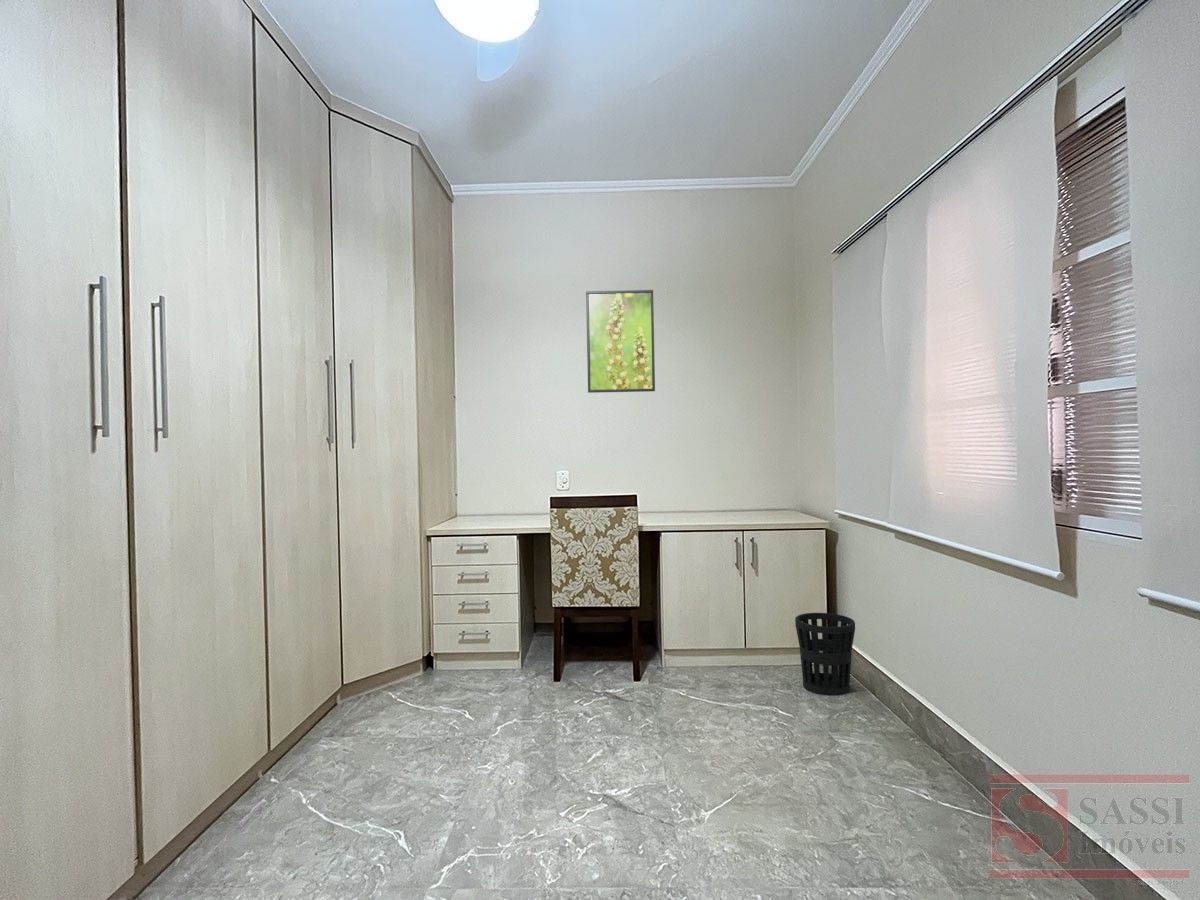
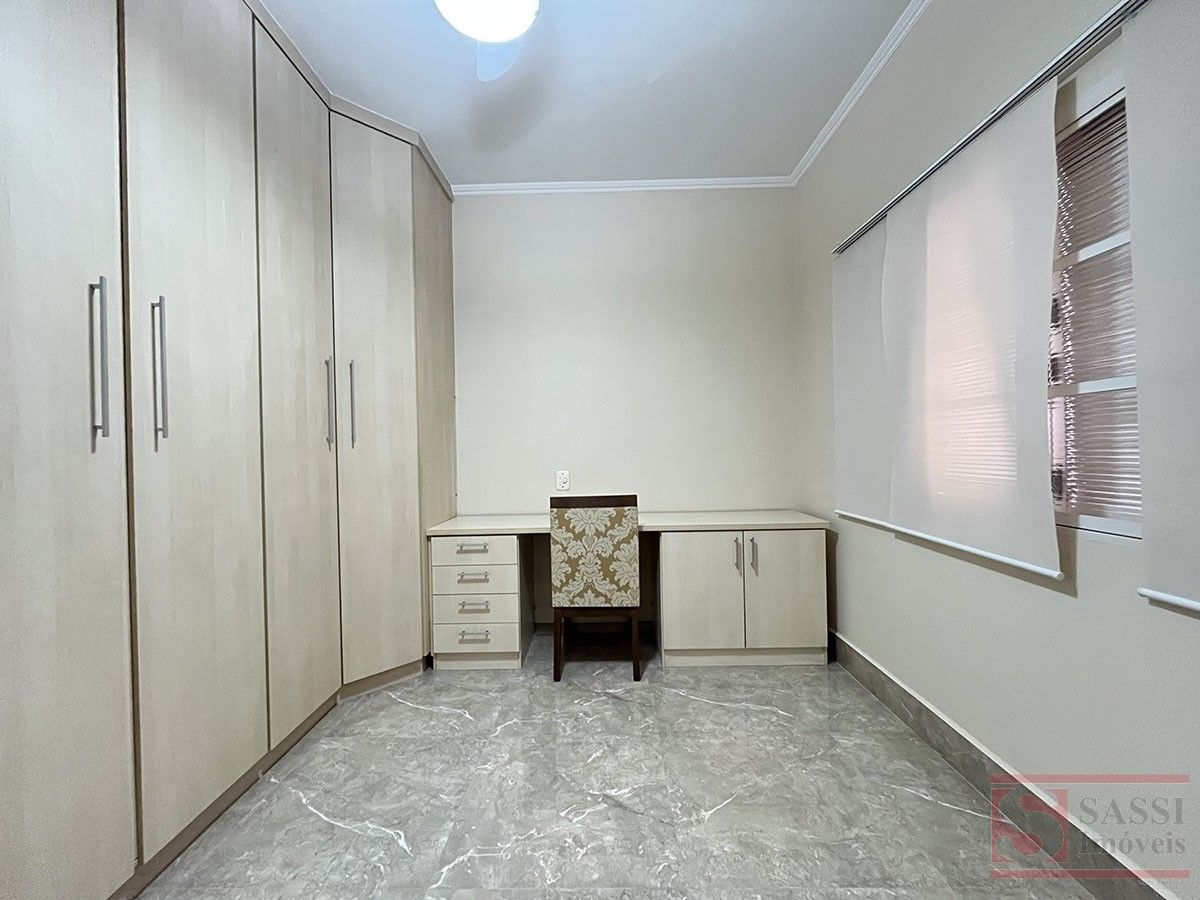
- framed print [585,289,656,394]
- wastebasket [794,612,856,697]
